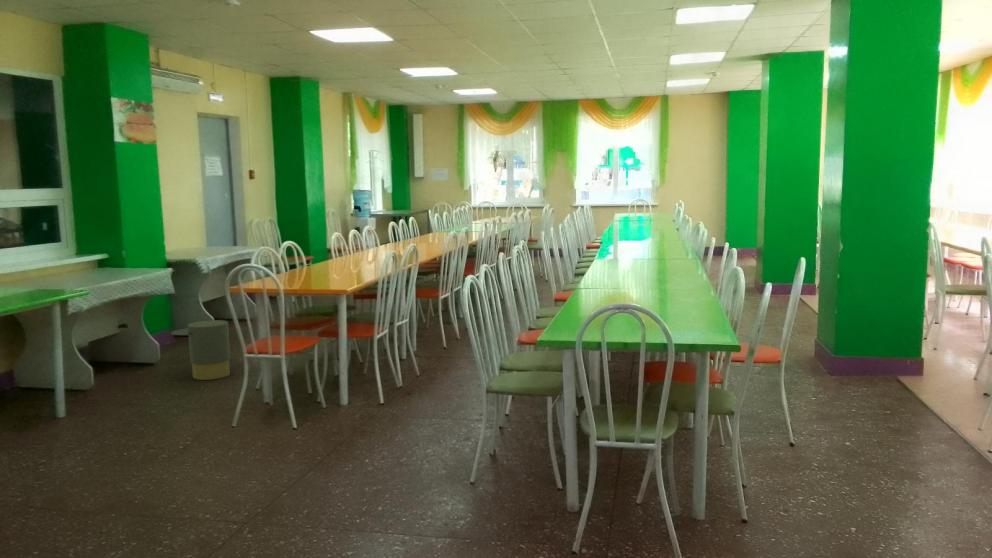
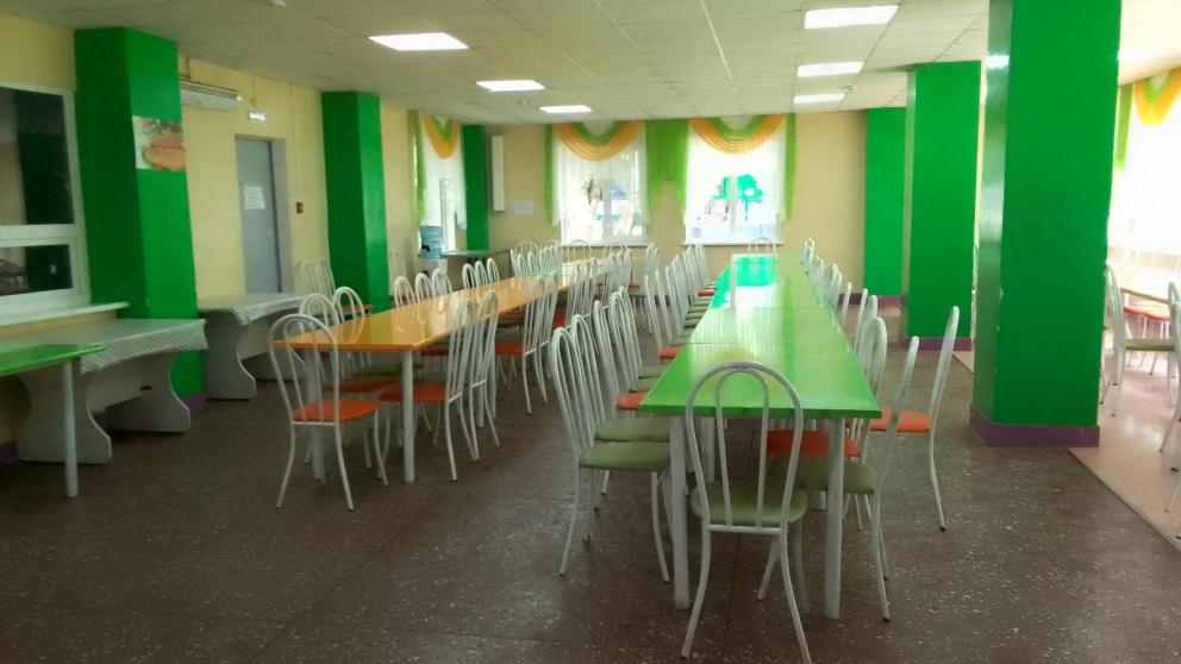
- trash can [170,319,231,381]
